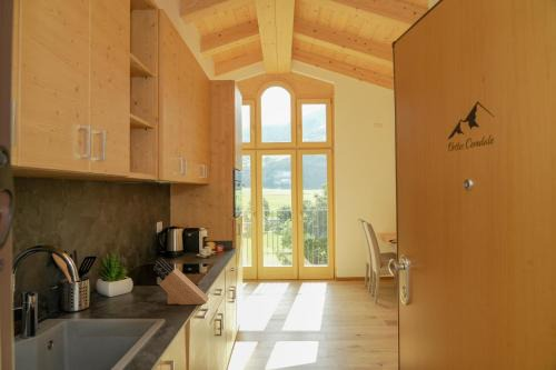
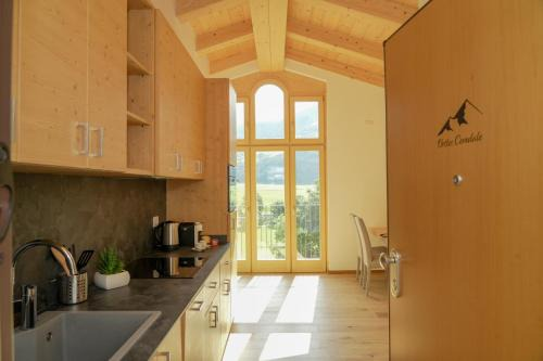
- knife block [152,257,210,306]
